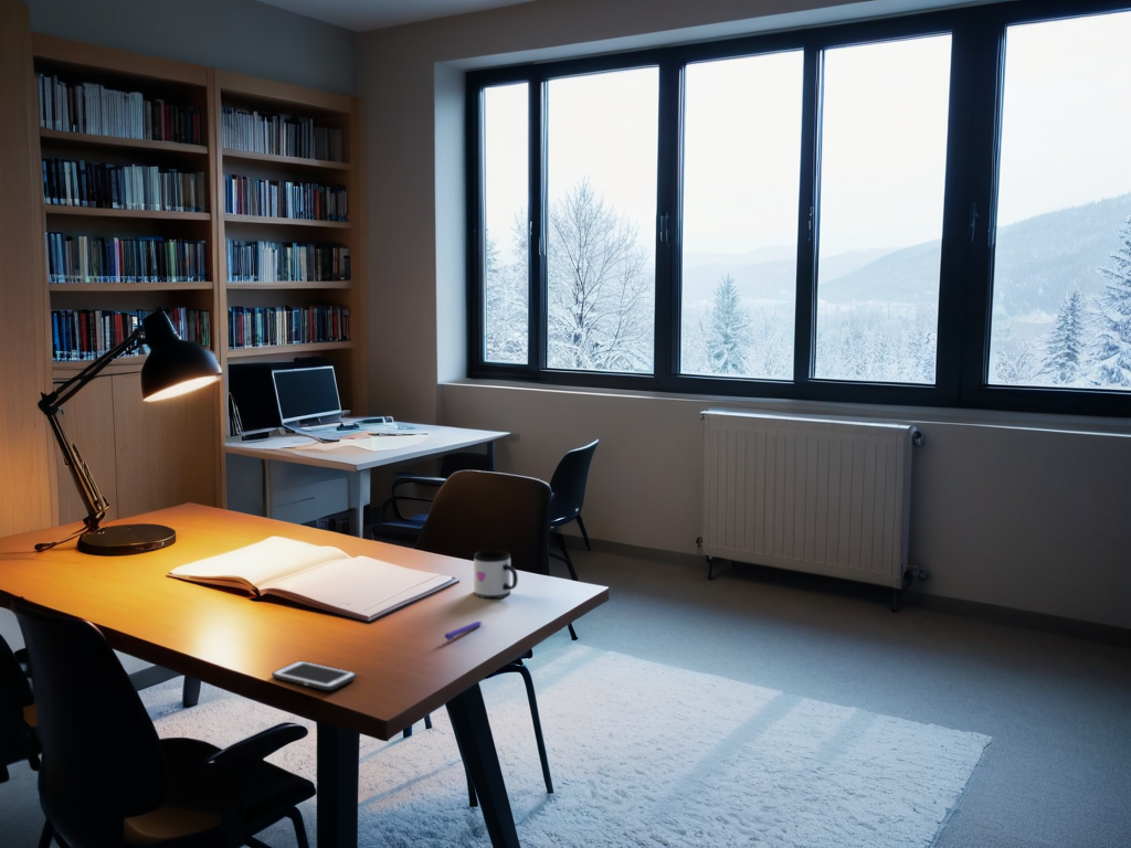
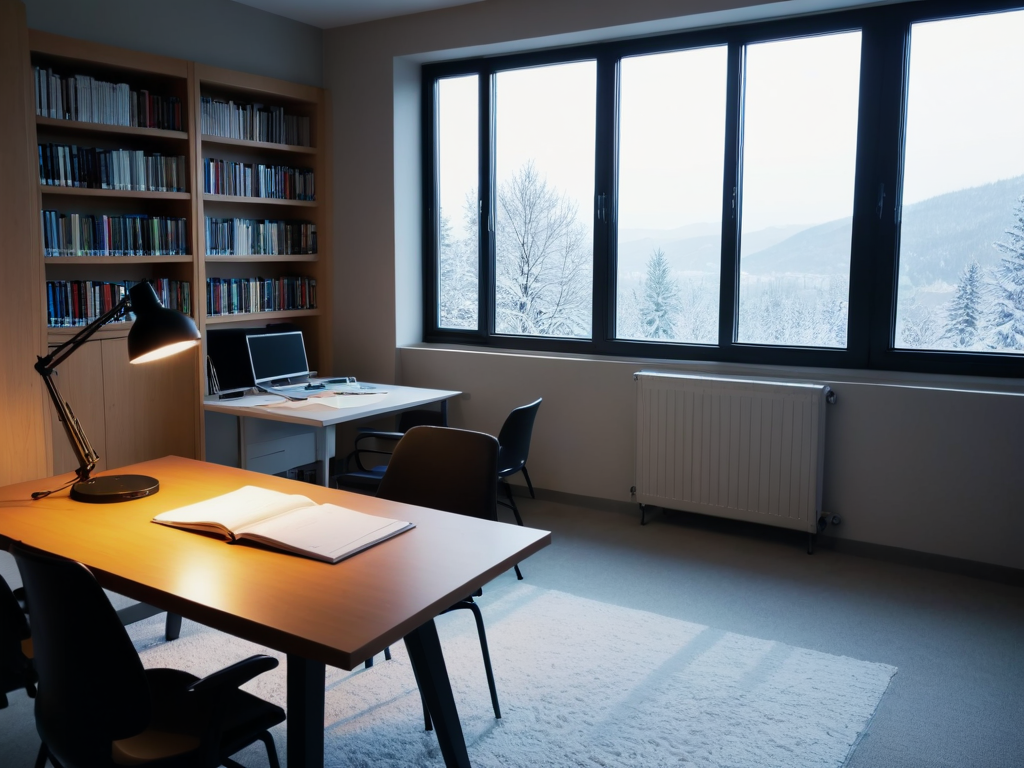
- mug [473,549,519,600]
- pen [443,621,484,642]
- cell phone [271,660,358,691]
